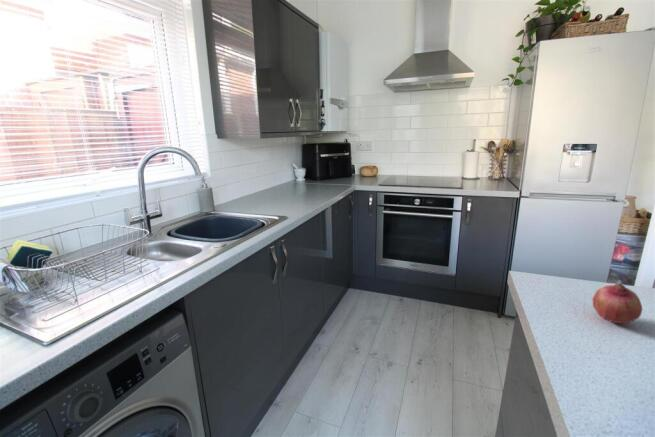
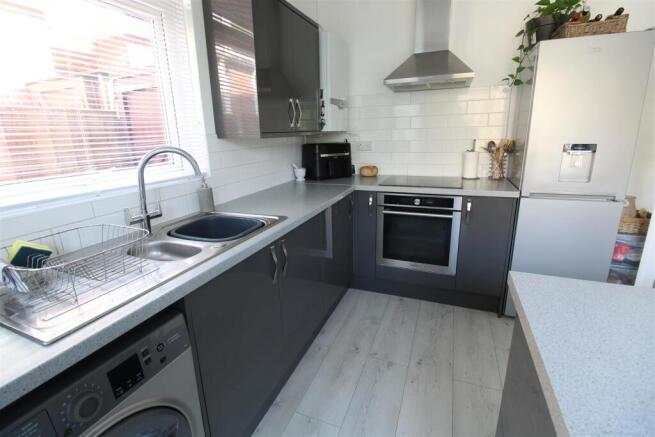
- fruit [591,282,643,324]
